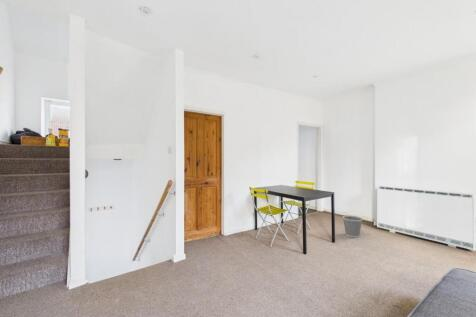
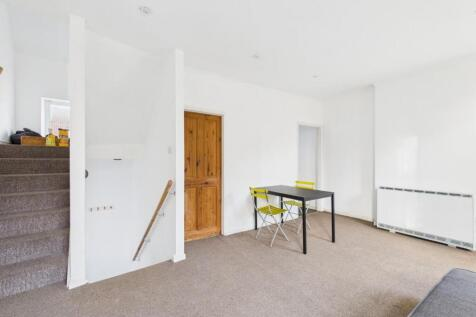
- wastebasket [342,215,364,239]
